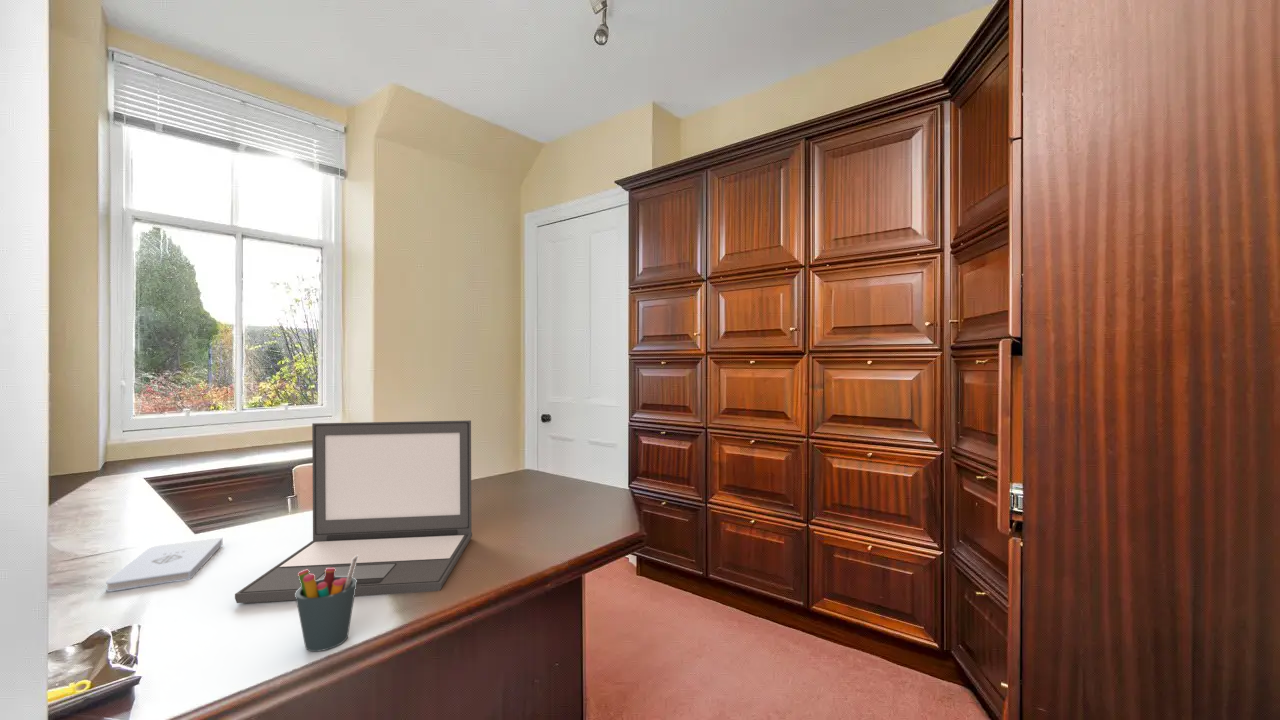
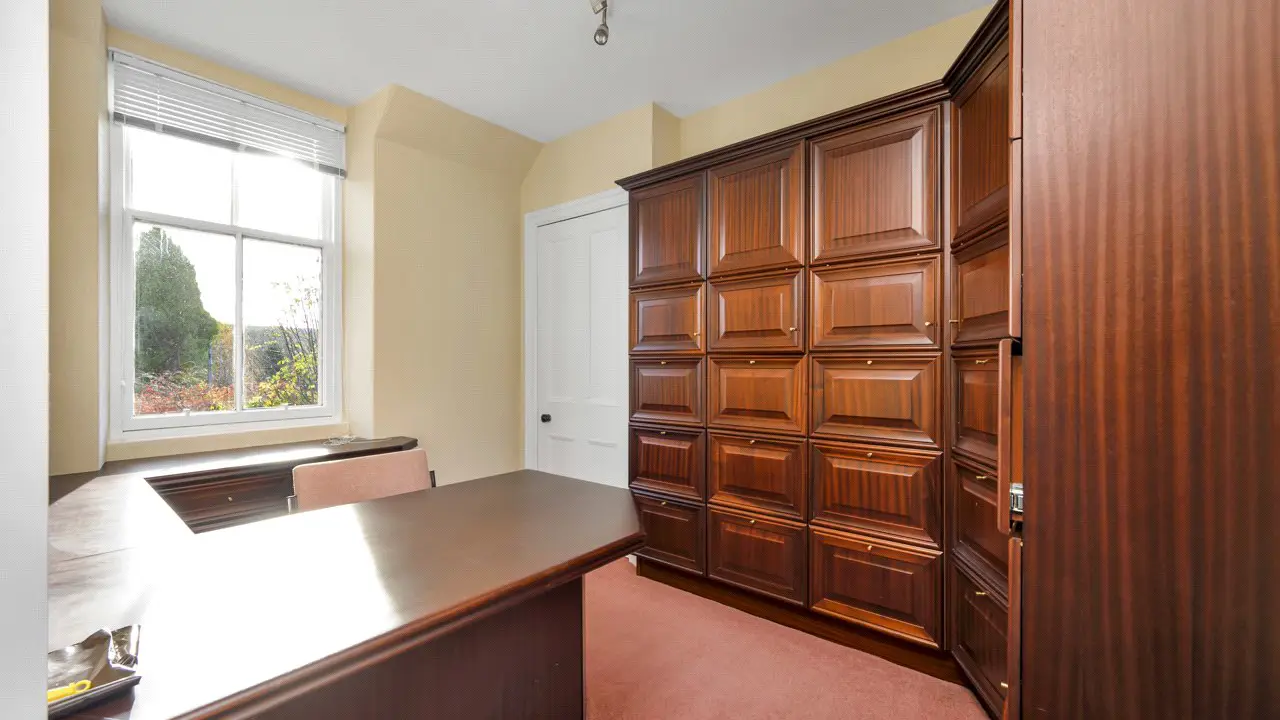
- pen holder [295,555,358,652]
- notepad [105,537,223,593]
- laptop [234,419,473,604]
